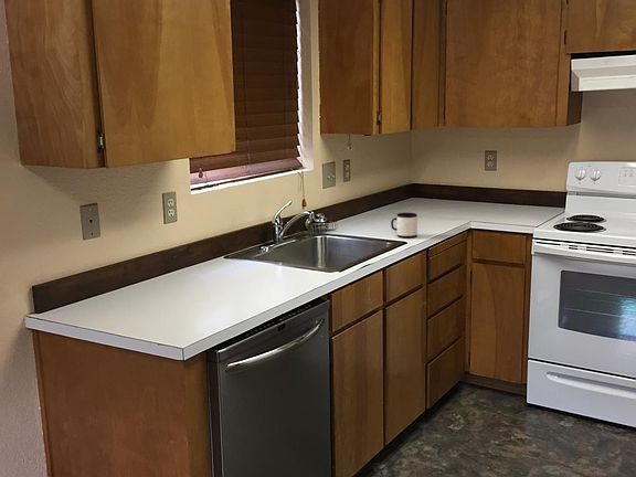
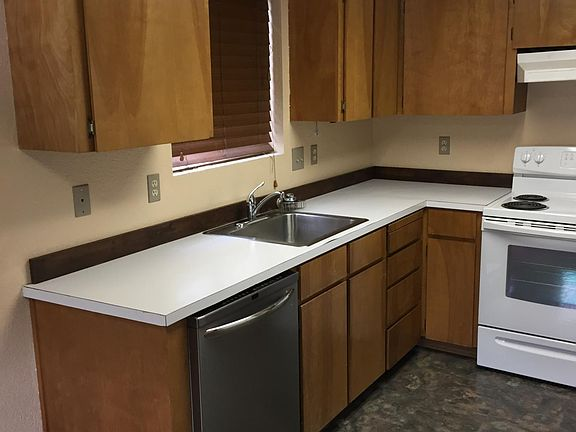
- mug [390,212,418,239]
